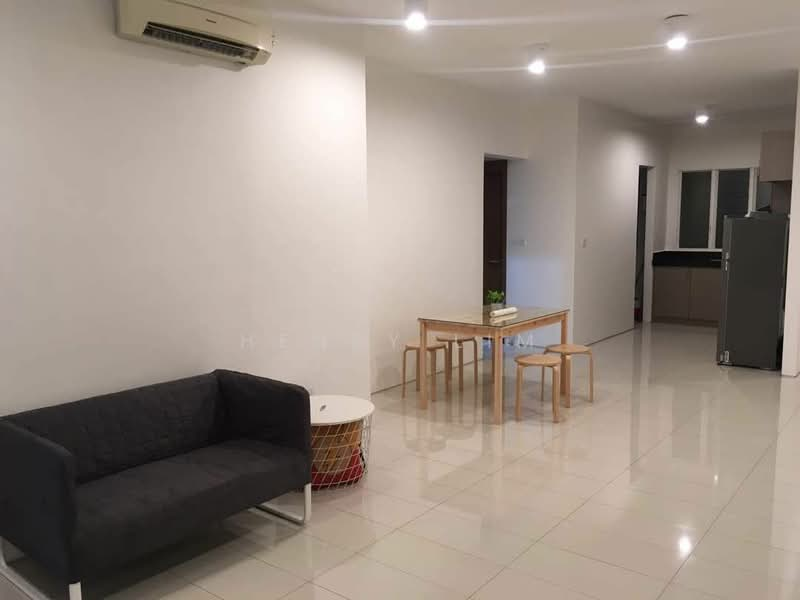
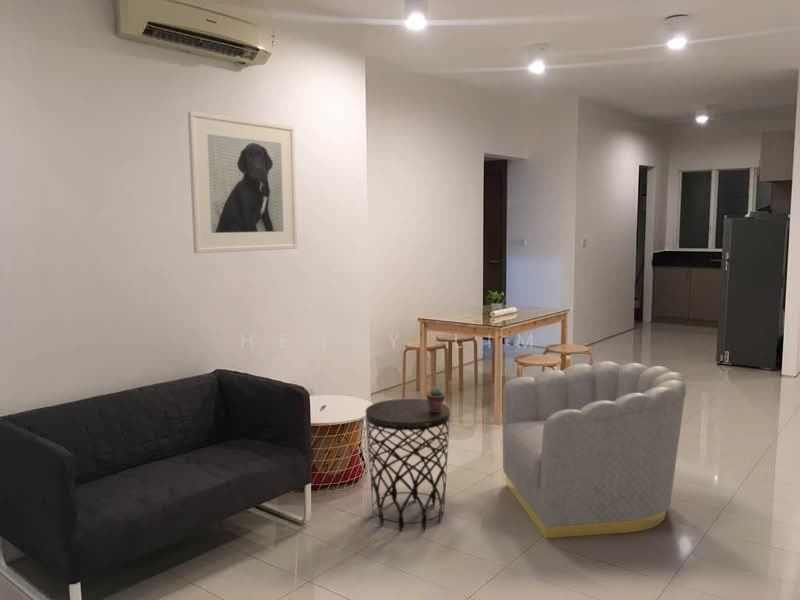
+ side table [365,398,451,532]
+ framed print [187,110,298,254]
+ armchair [502,360,687,539]
+ potted succulent [426,386,446,412]
